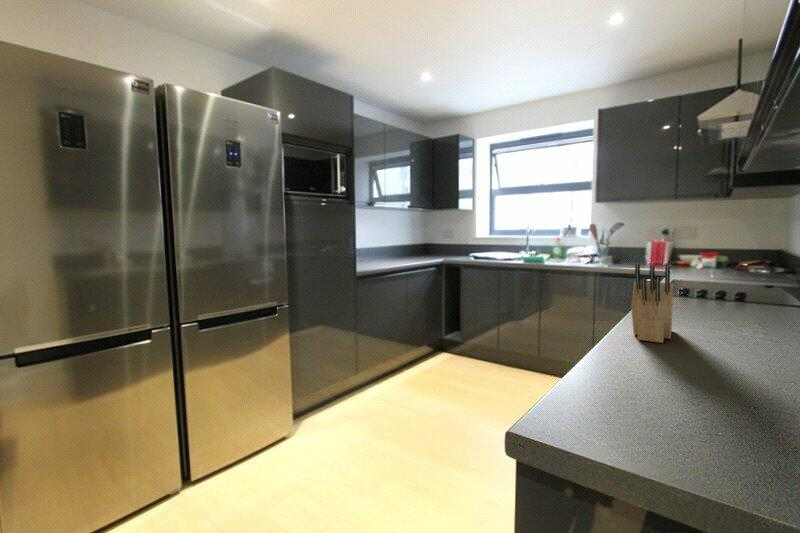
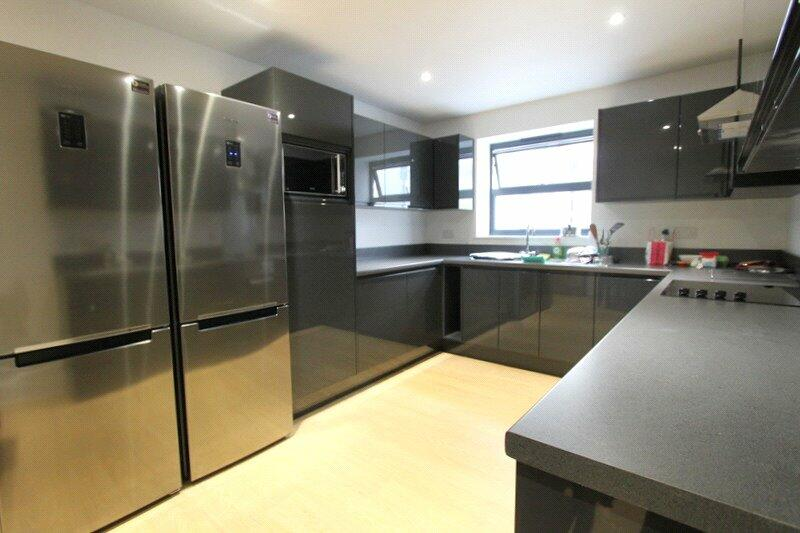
- knife block [630,263,674,344]
